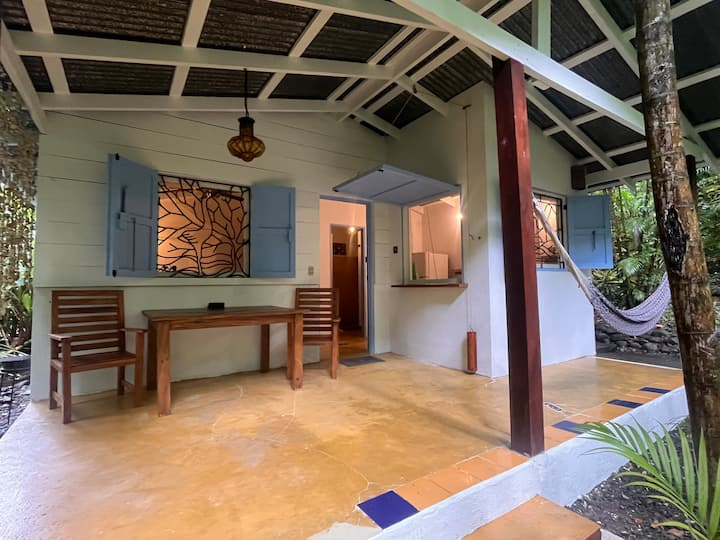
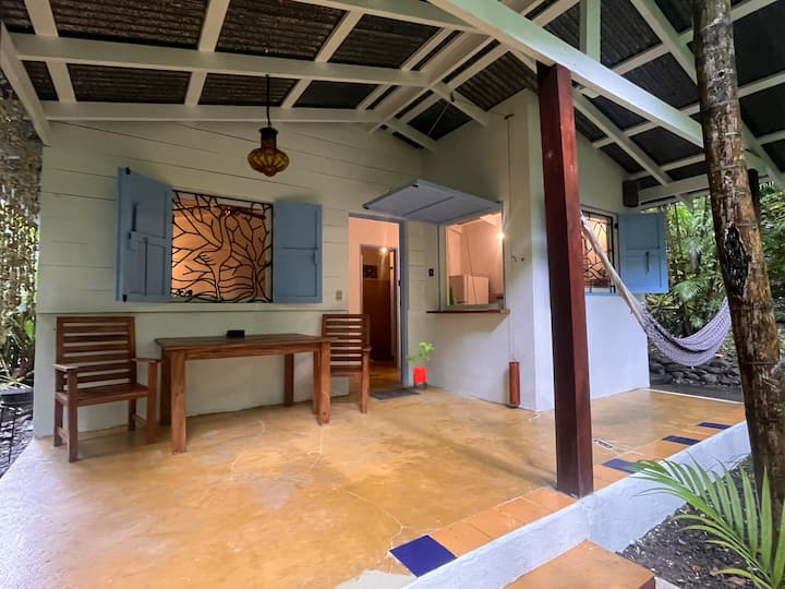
+ house plant [404,341,435,392]
